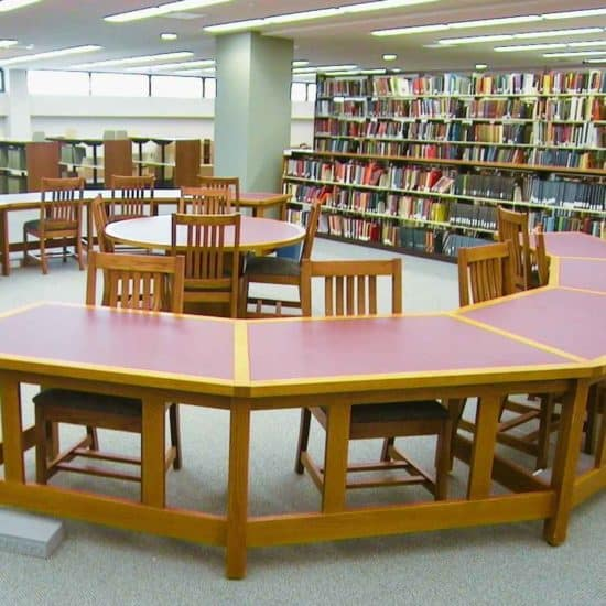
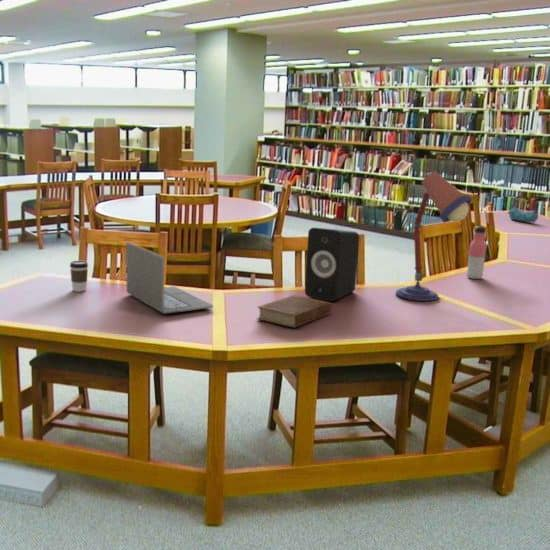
+ laptop [125,241,214,315]
+ desk lamp [395,170,473,302]
+ book [256,294,332,329]
+ speaker [304,227,360,302]
+ pencil case [507,206,539,224]
+ water bottle [465,226,488,280]
+ coffee cup [69,260,89,293]
